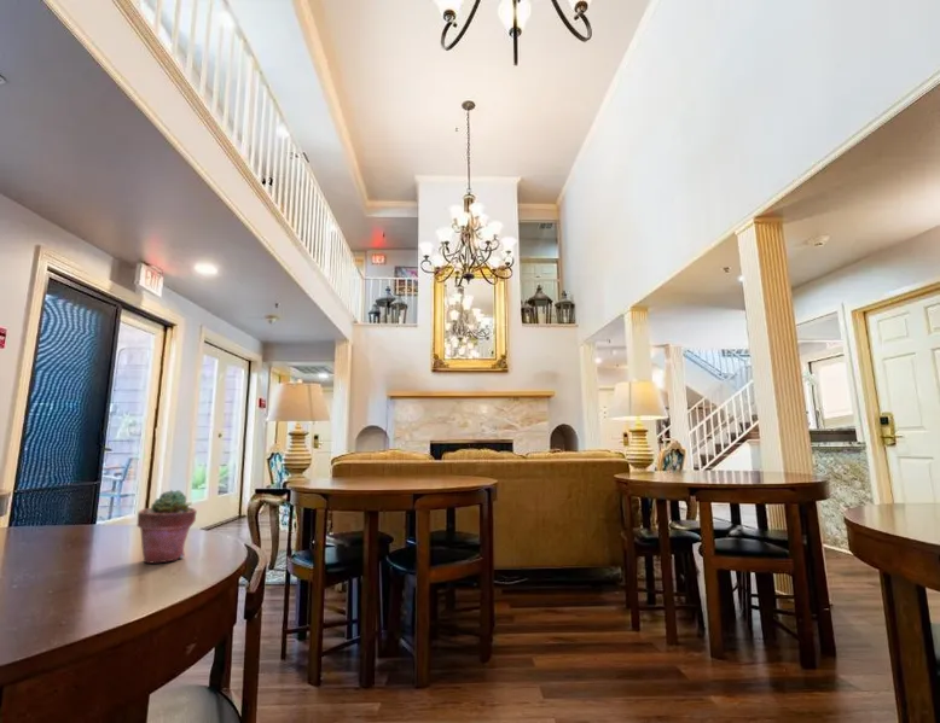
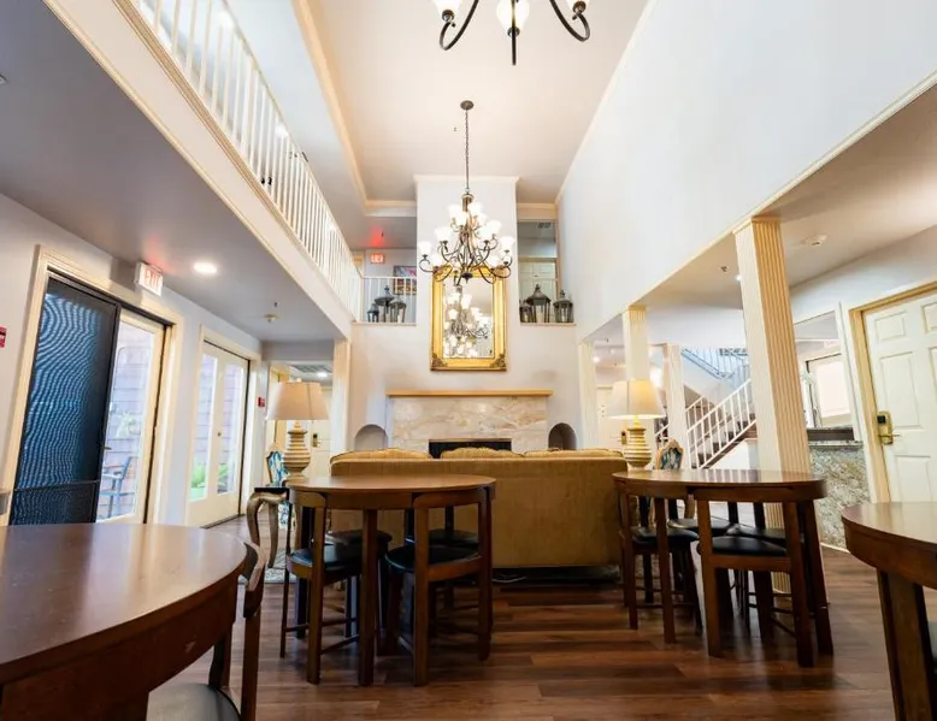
- potted succulent [135,489,198,565]
